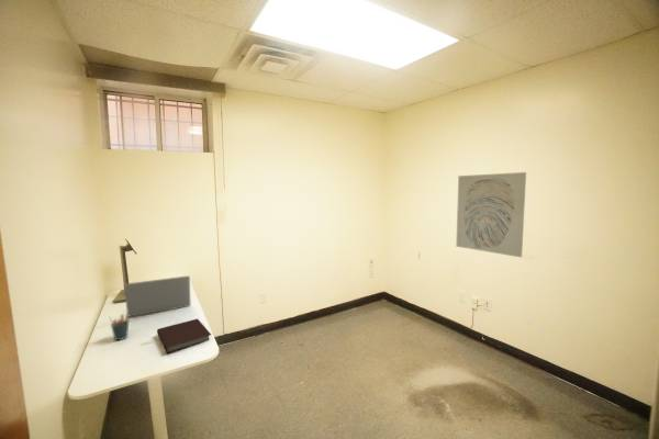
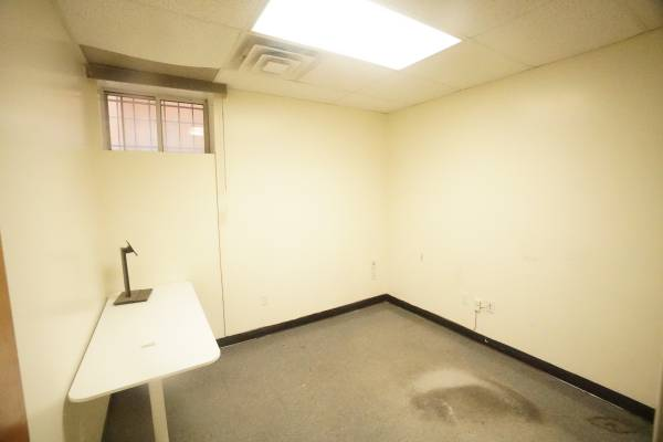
- notebook [156,318,212,354]
- laptop [123,274,191,317]
- wall art [455,171,527,258]
- pen holder [109,314,131,341]
